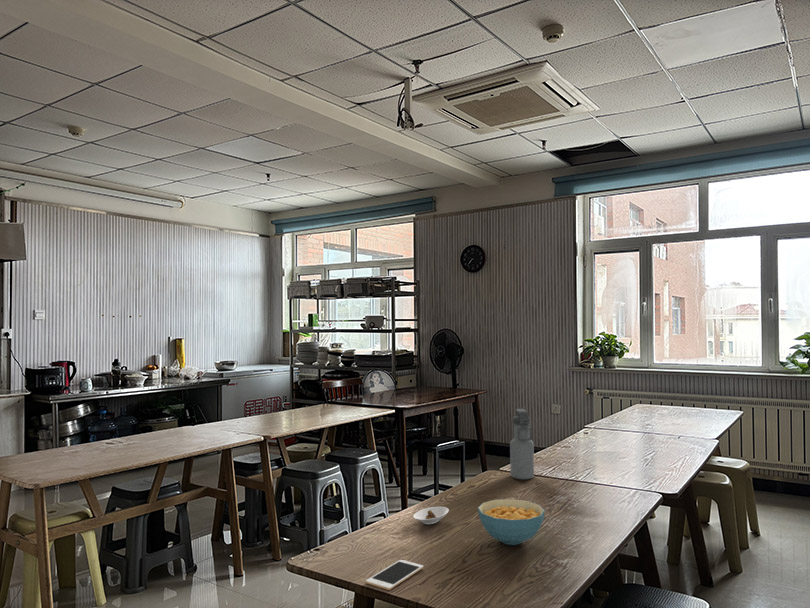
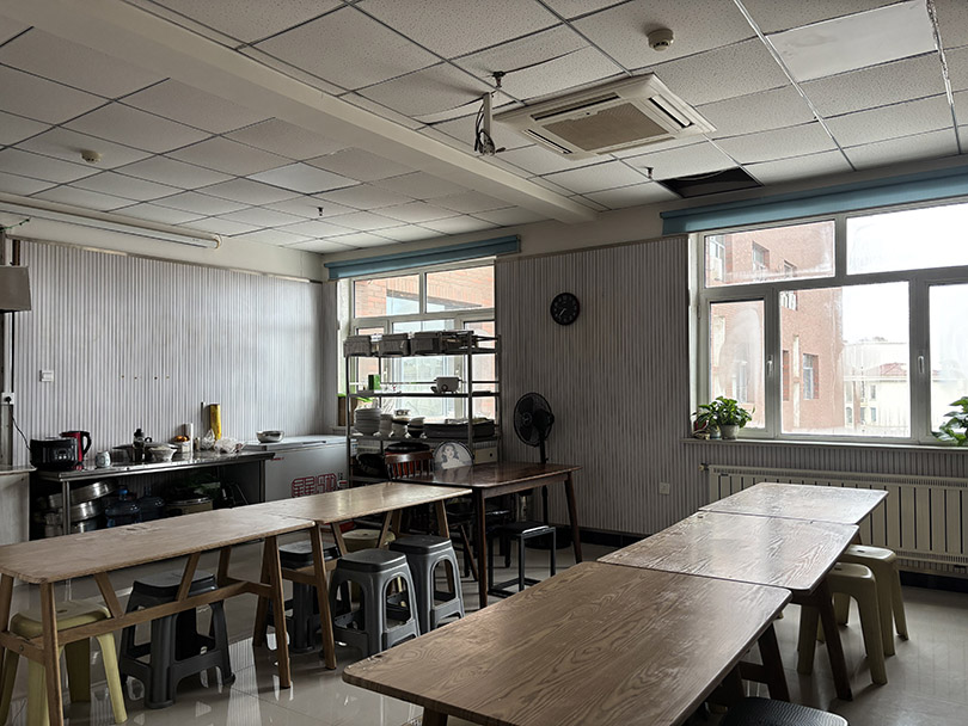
- cell phone [365,559,424,591]
- saucer [413,506,450,525]
- water bottle [509,408,535,480]
- cereal bowl [477,498,546,546]
